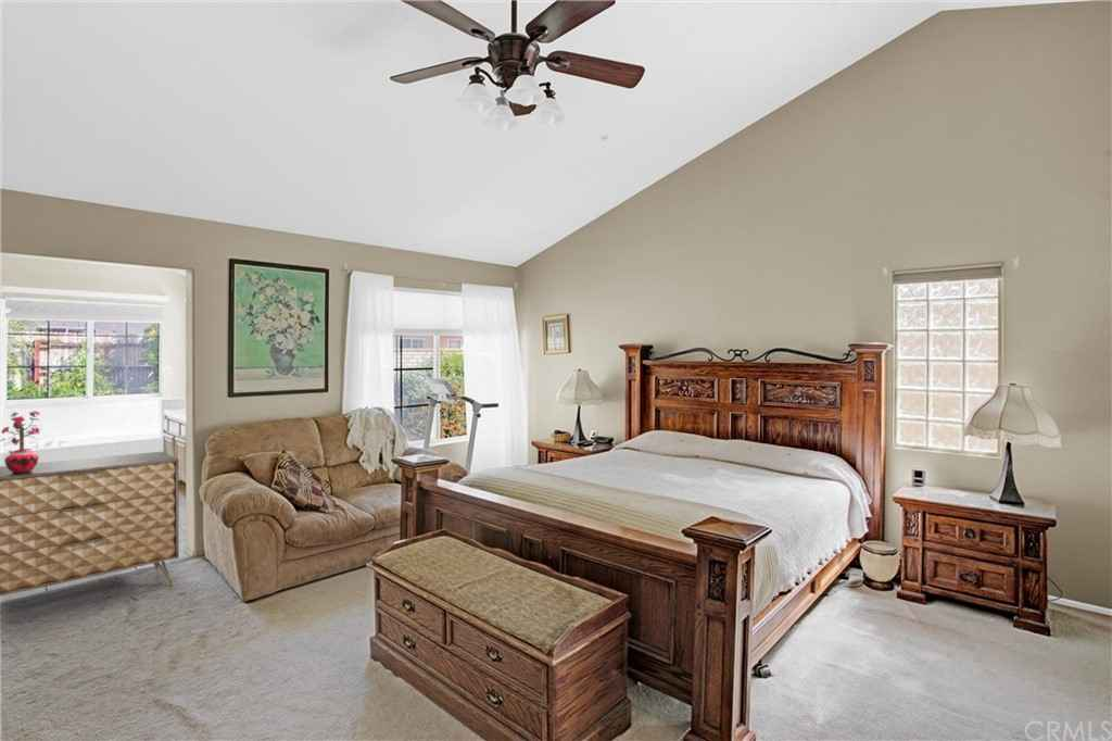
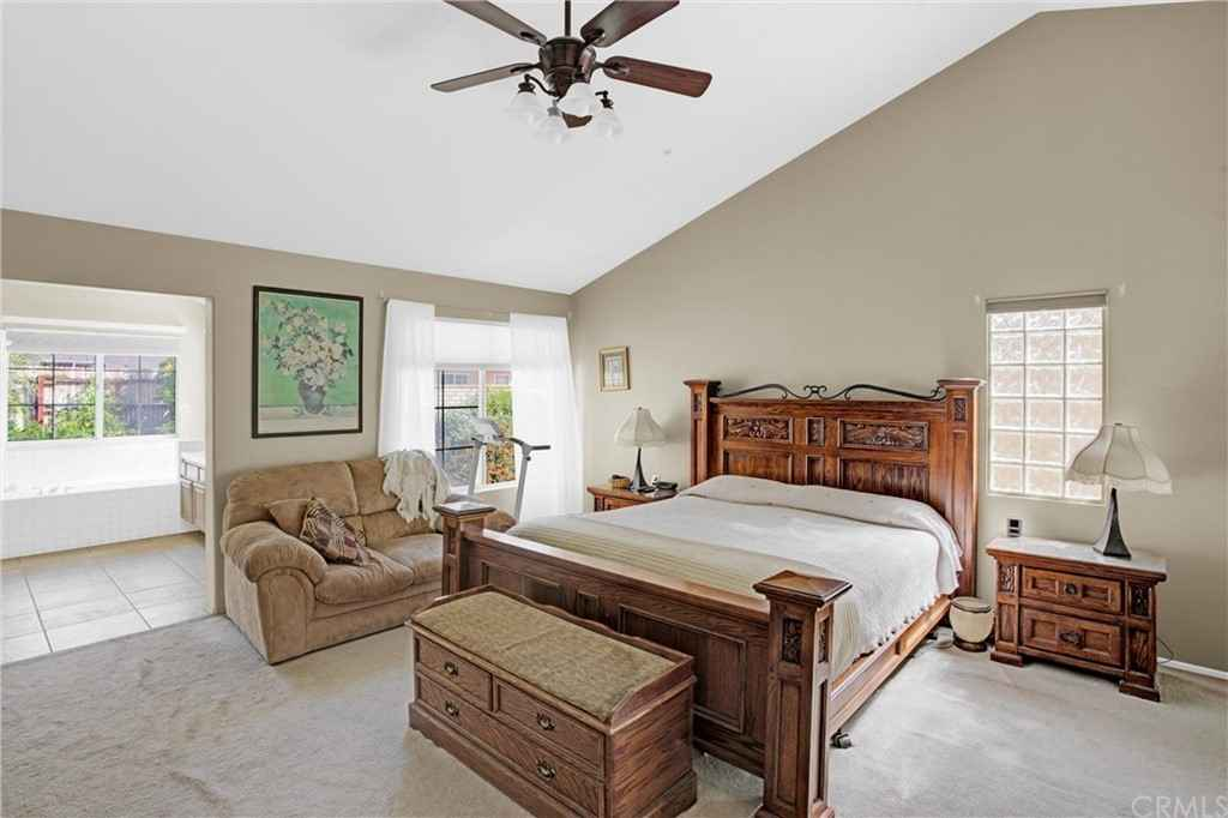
- dresser [0,451,180,598]
- potted plant [0,411,41,474]
